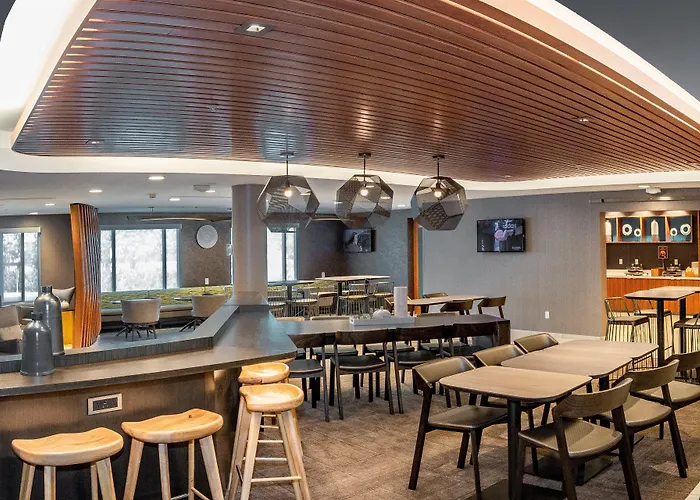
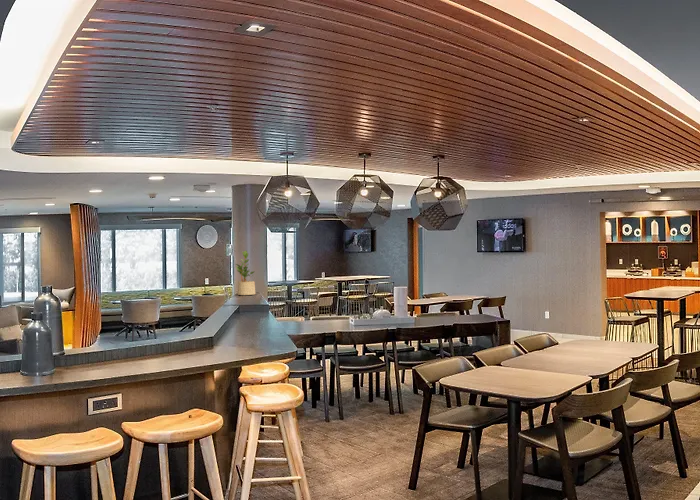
+ potted plant [235,250,257,296]
